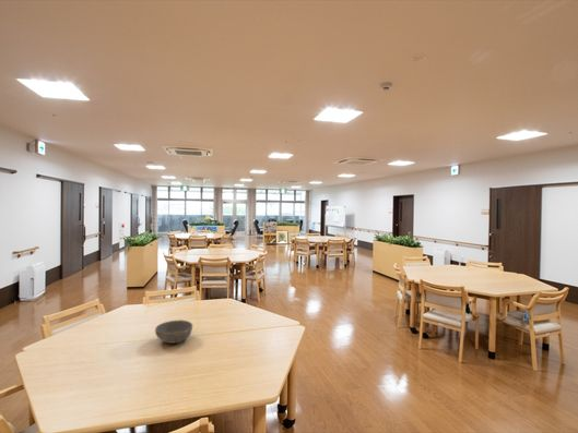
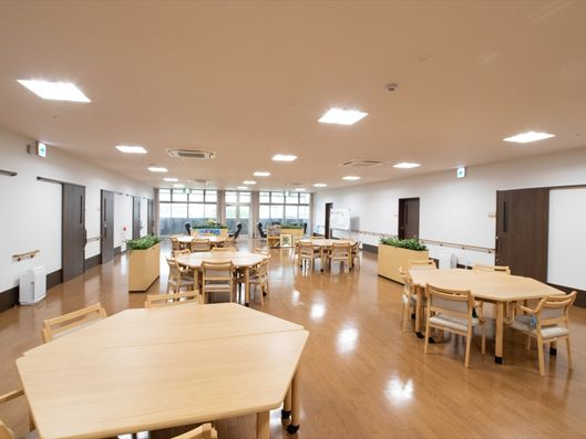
- bowl [154,320,193,345]
